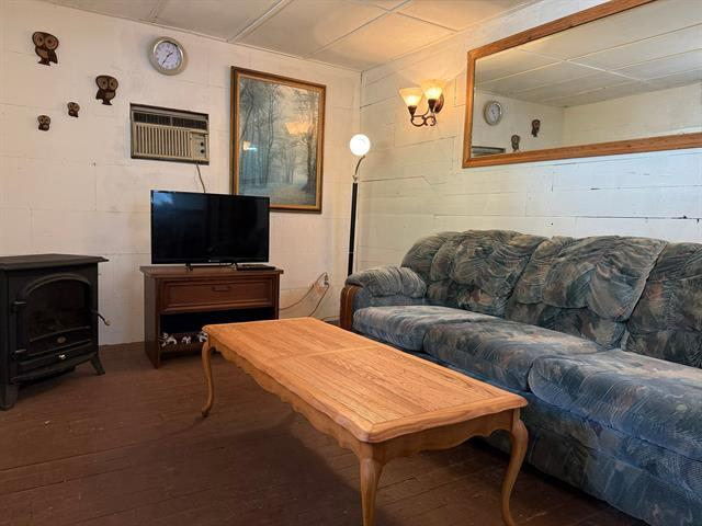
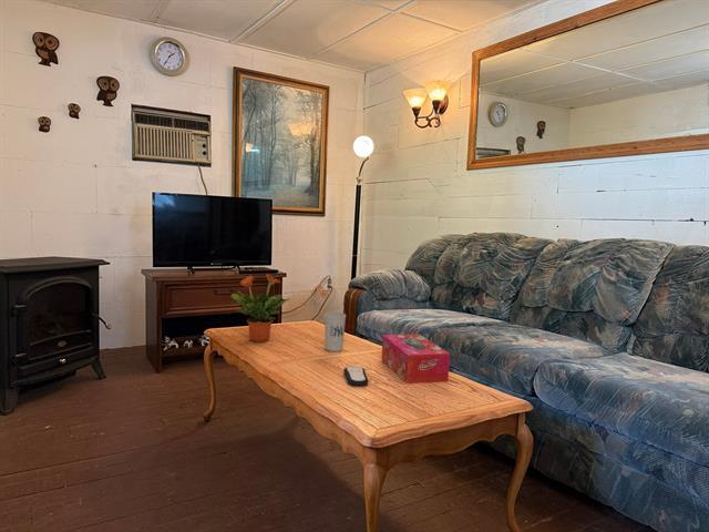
+ potted plant [230,273,290,342]
+ cup [323,311,347,352]
+ tissue box [381,332,451,385]
+ remote control [342,366,369,388]
